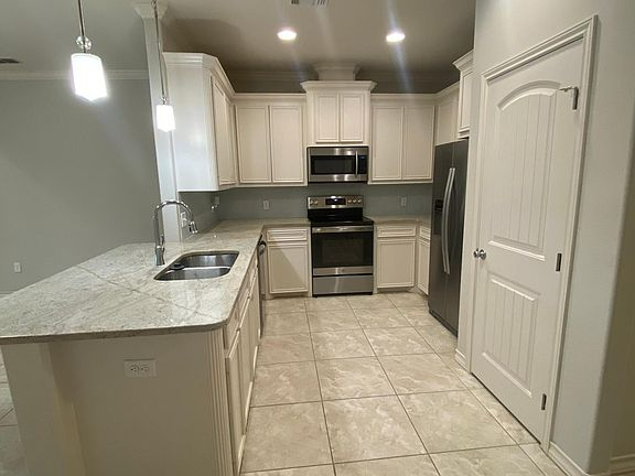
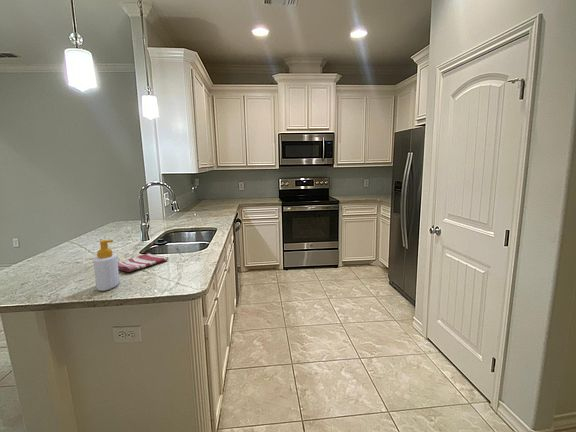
+ soap bottle [92,239,121,292]
+ dish towel [118,253,169,273]
